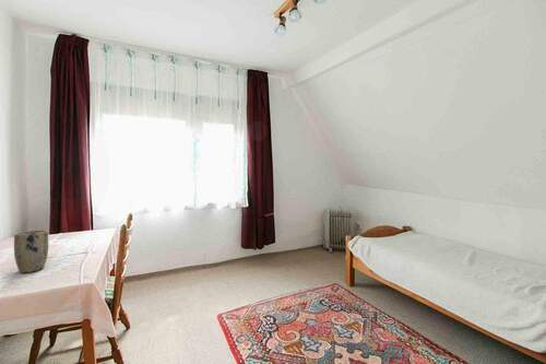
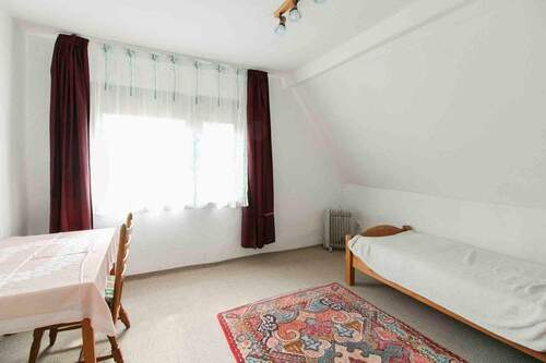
- plant pot [13,228,49,273]
